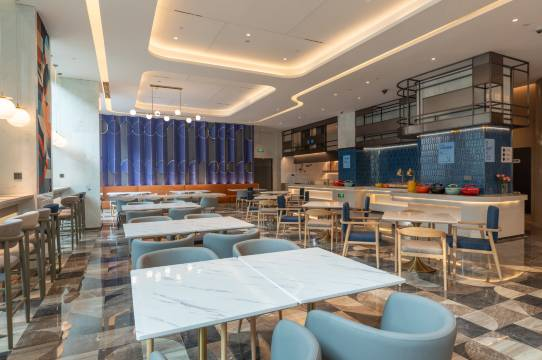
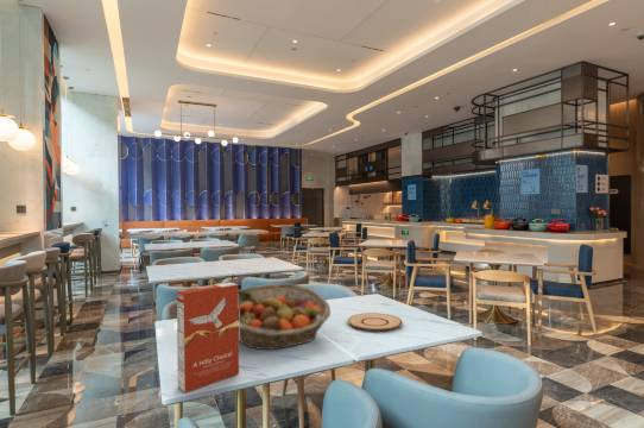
+ cereal box [176,282,240,394]
+ fruit basket [238,283,332,351]
+ plate [347,311,404,333]
